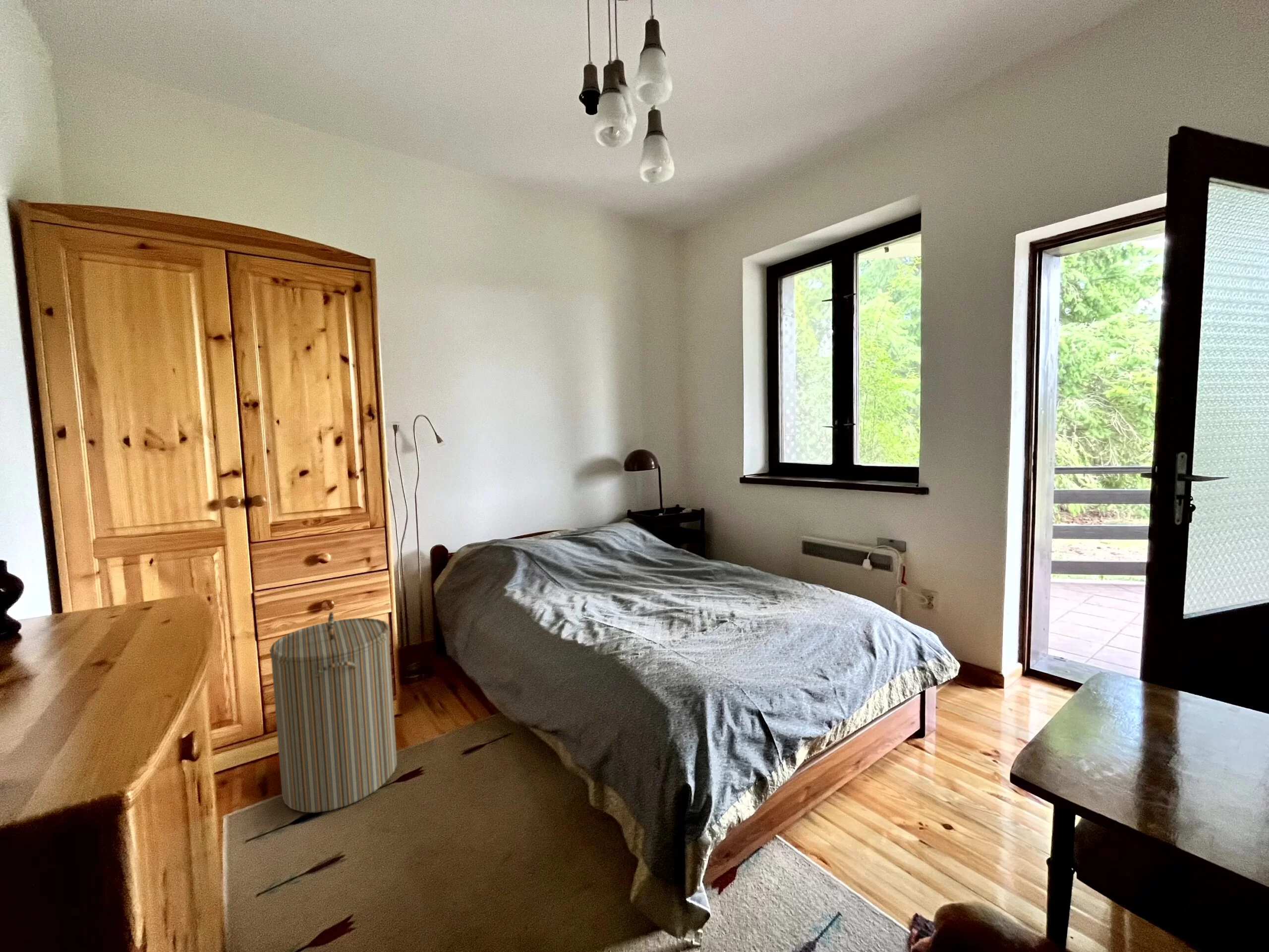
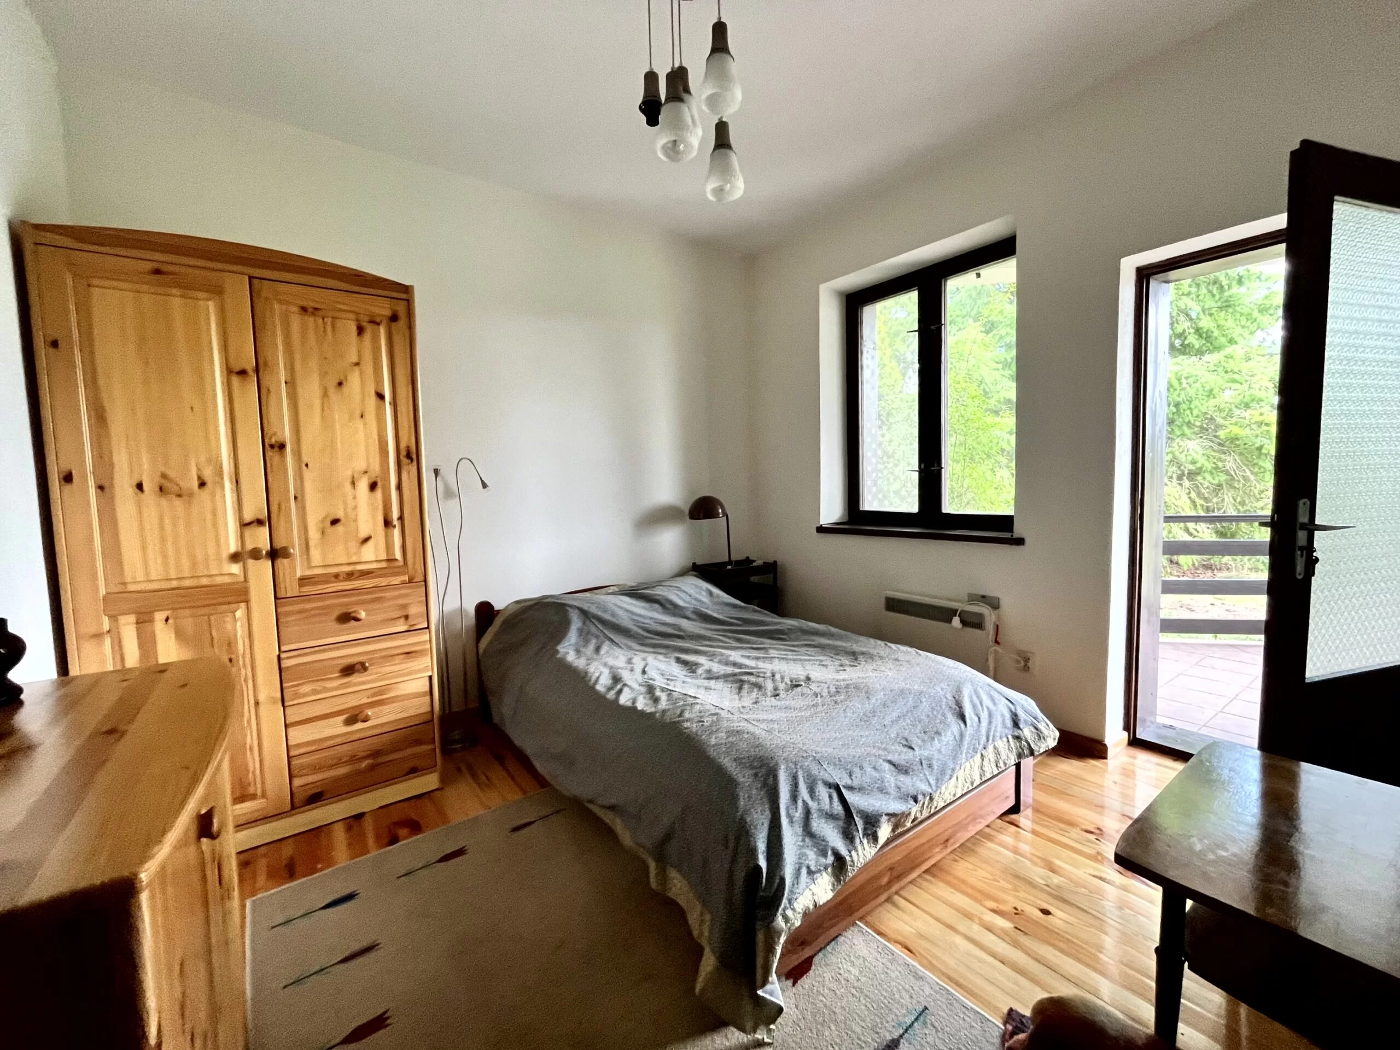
- laundry hamper [269,611,398,813]
